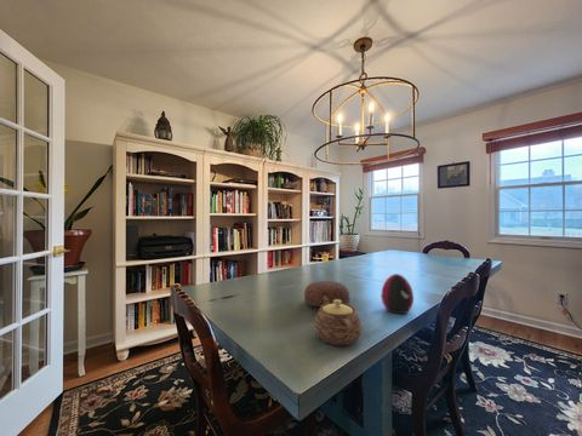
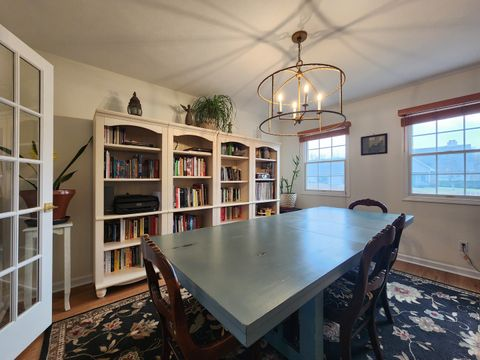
- decorative bowl [303,280,352,309]
- decorative egg [381,272,415,315]
- teapot [313,297,364,346]
